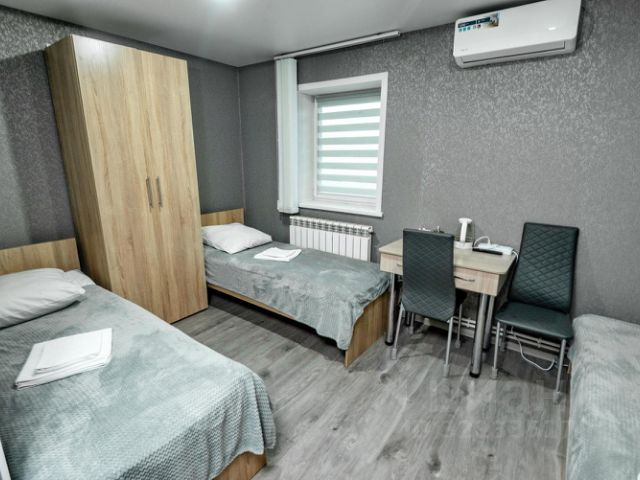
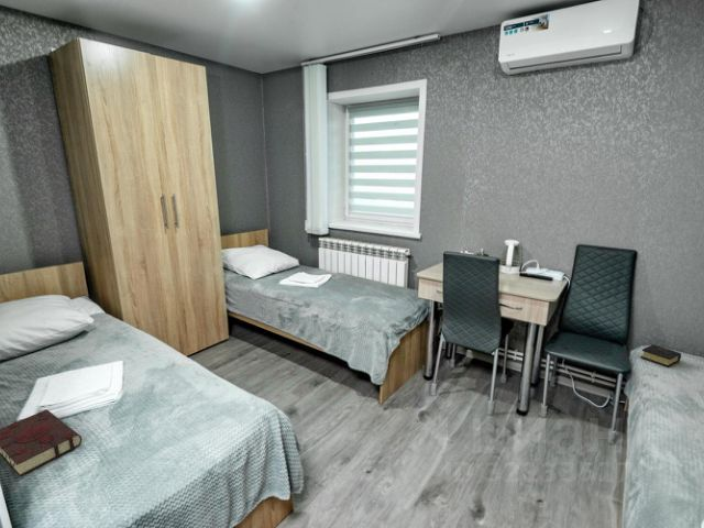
+ book [639,343,682,369]
+ book [0,409,82,477]
